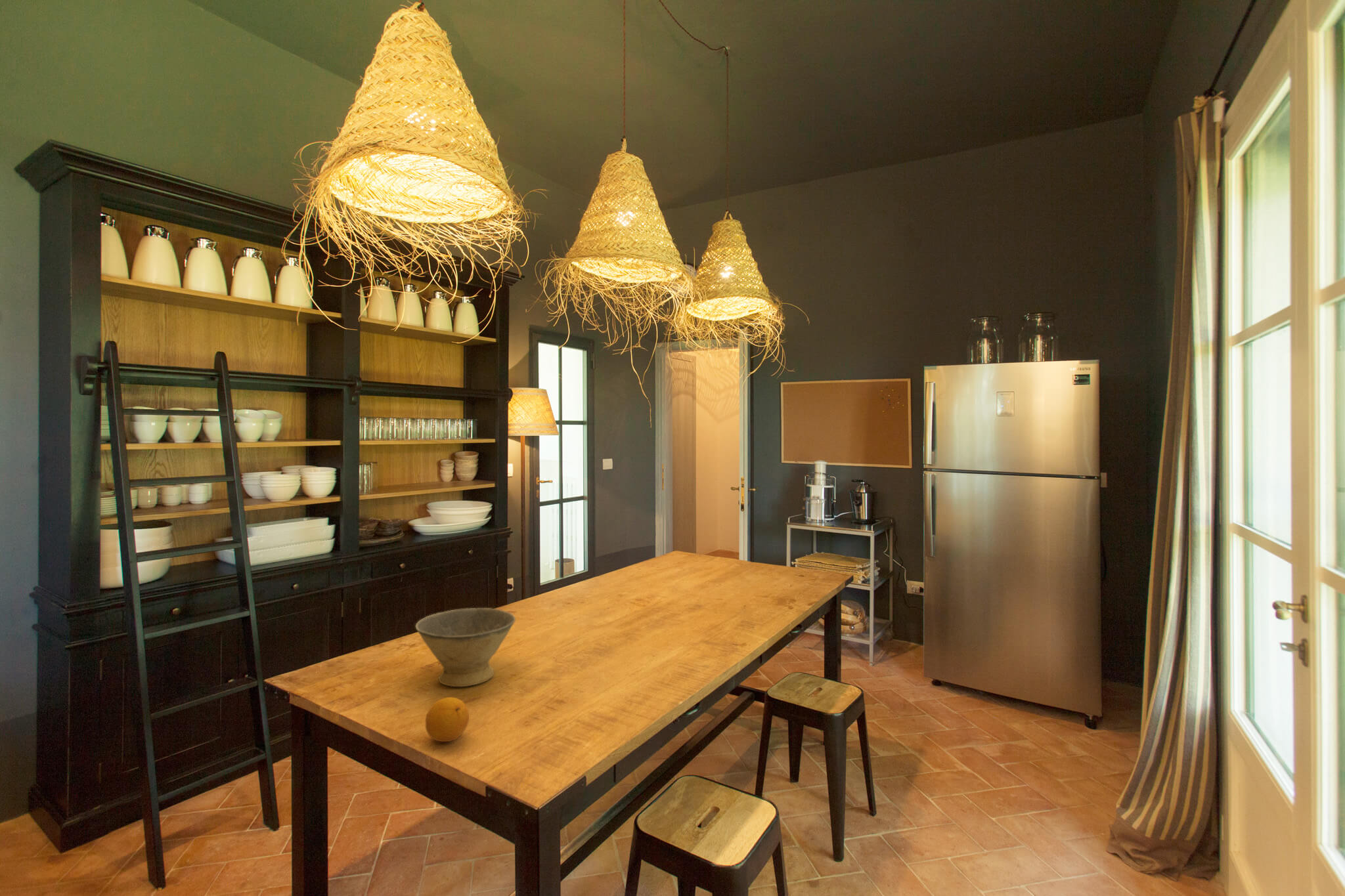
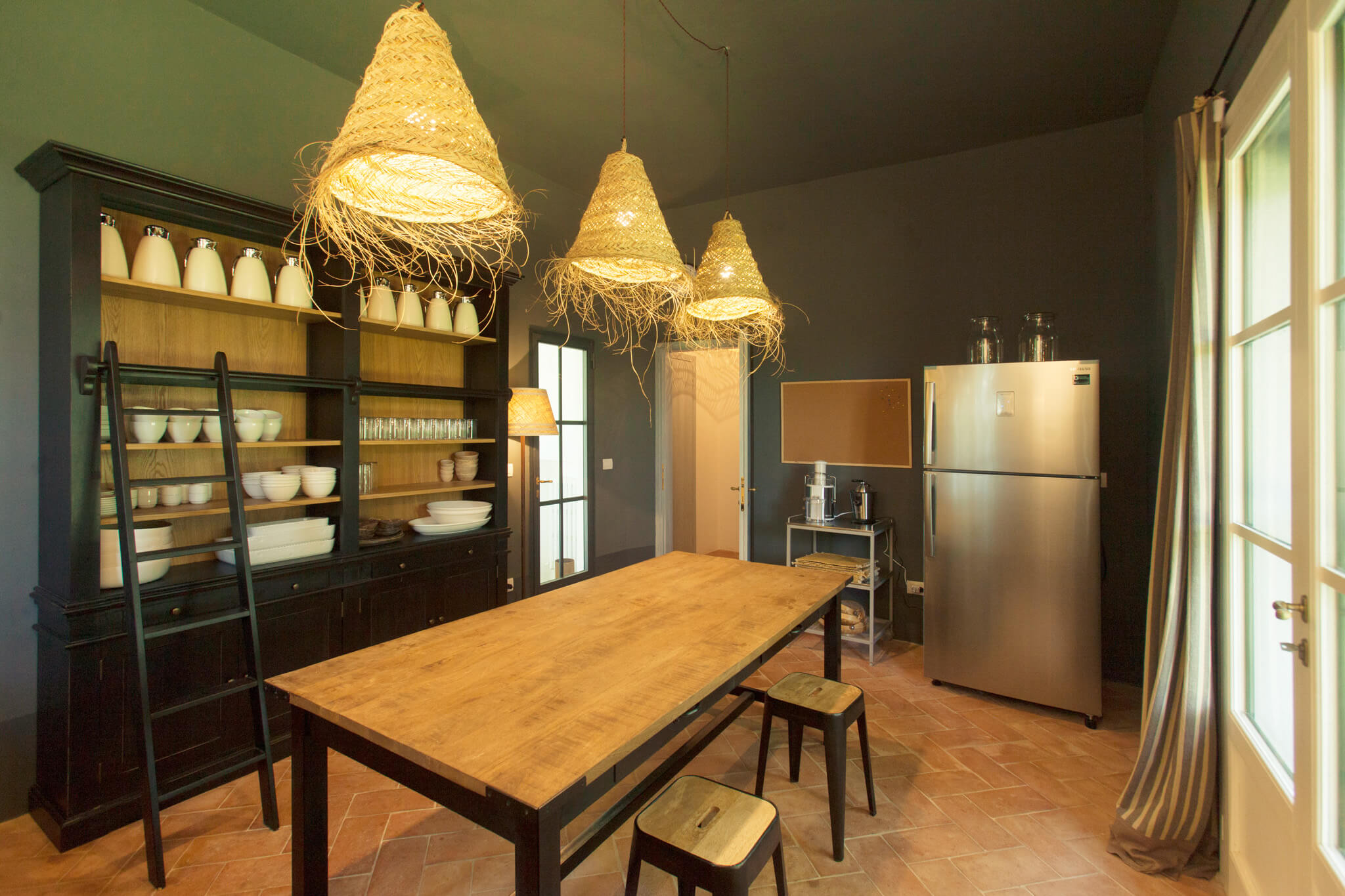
- fruit [425,696,470,742]
- bowl [415,607,516,687]
